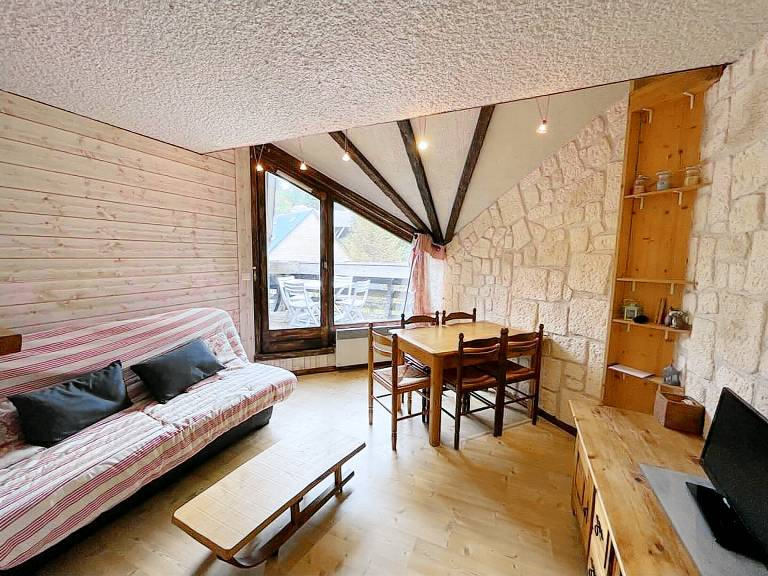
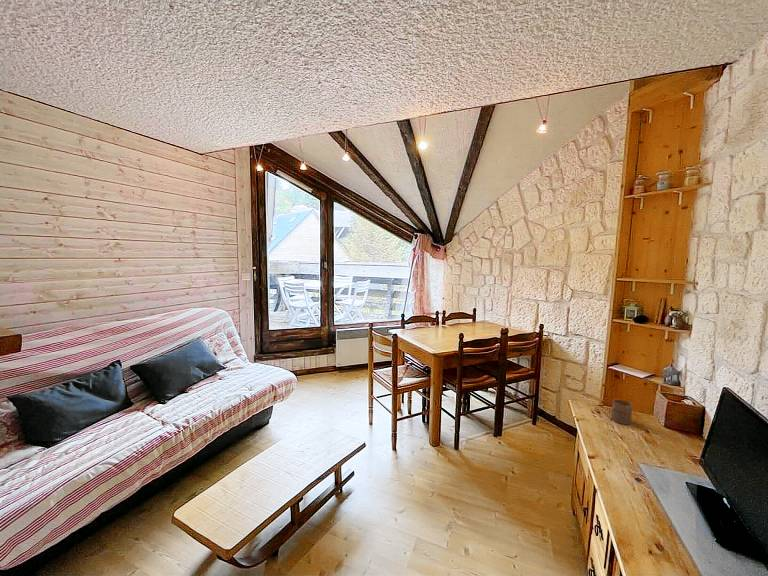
+ cup [610,398,633,425]
